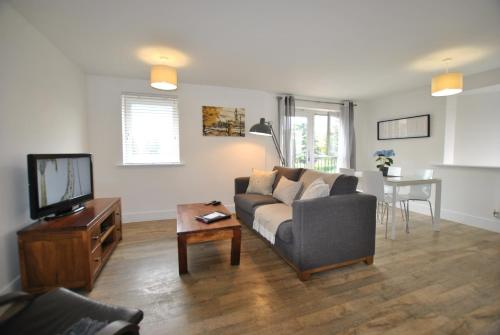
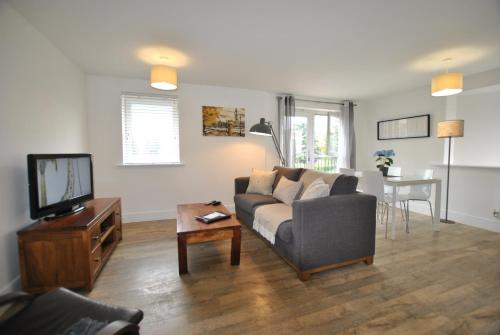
+ floor lamp [436,119,465,224]
